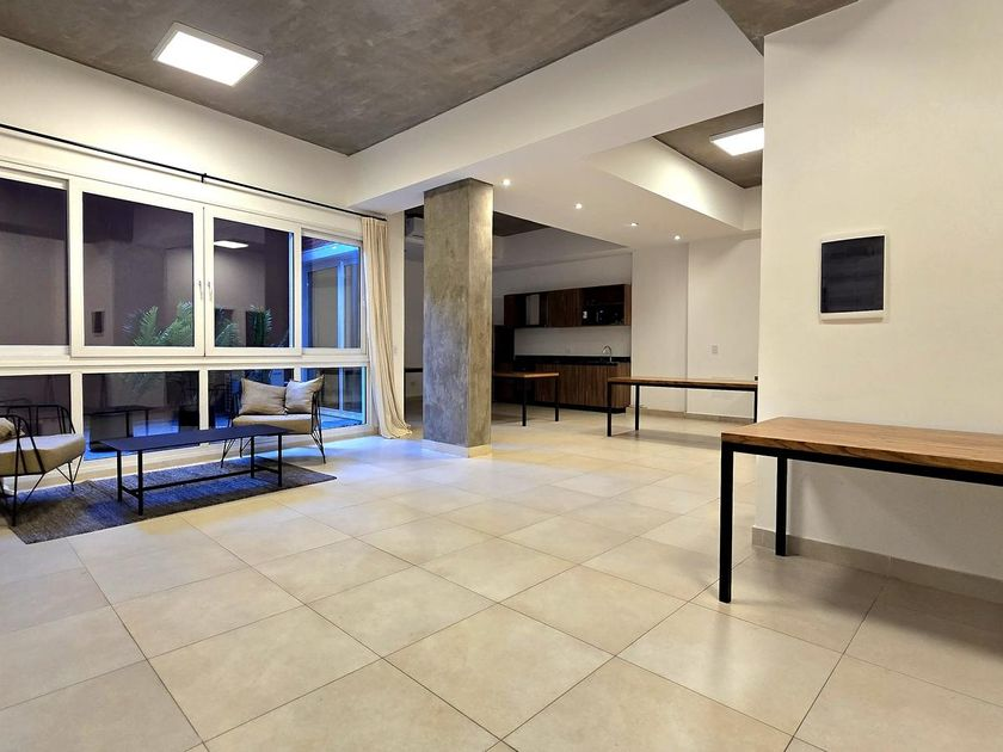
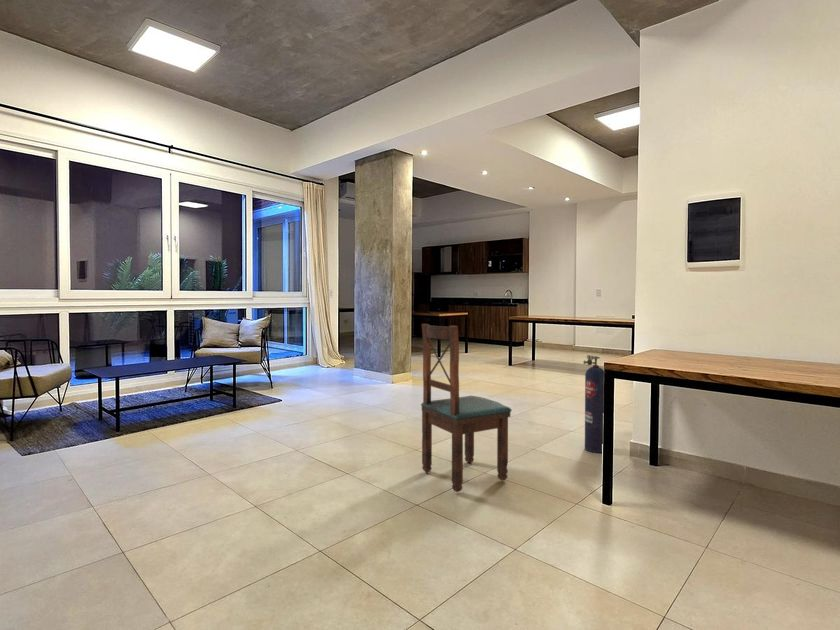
+ dining chair [420,323,513,493]
+ gas cylinder [582,354,605,454]
